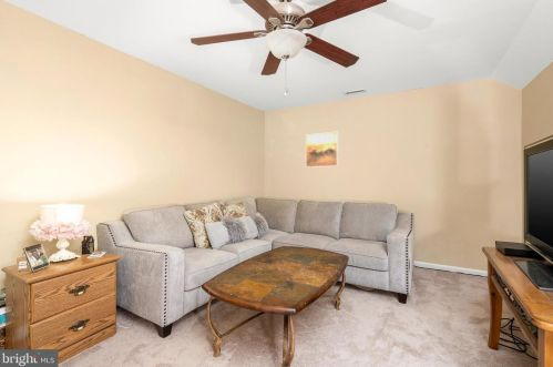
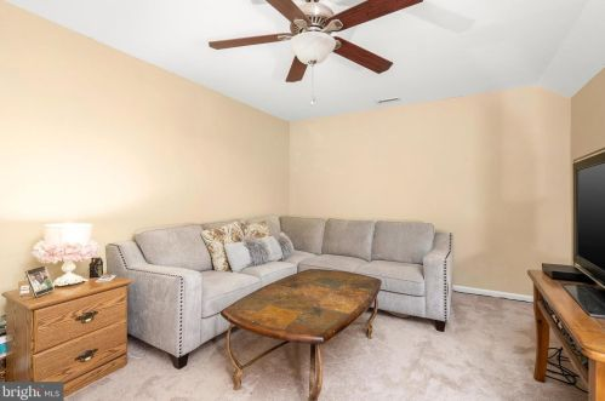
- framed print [305,131,339,169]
